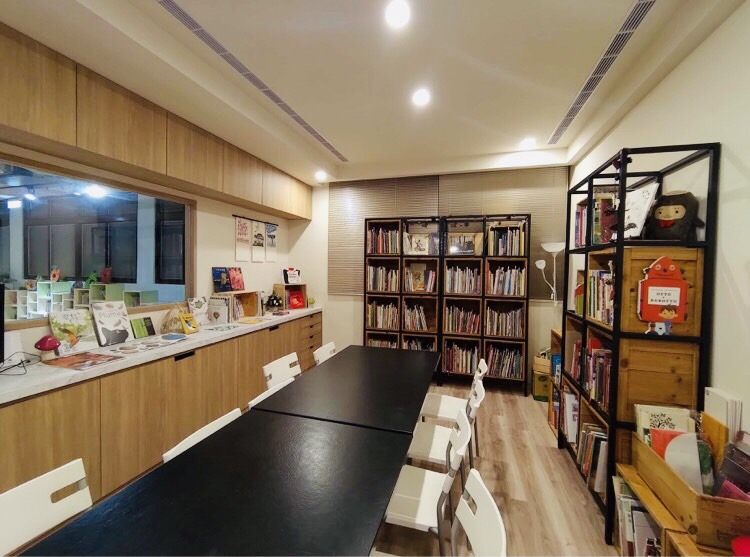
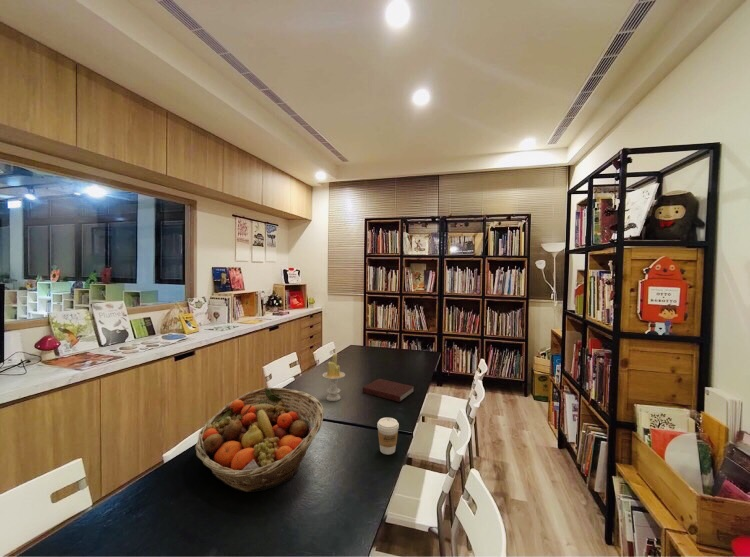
+ candle [321,352,346,402]
+ notebook [361,378,415,403]
+ coffee cup [376,417,400,455]
+ fruit basket [194,387,325,493]
